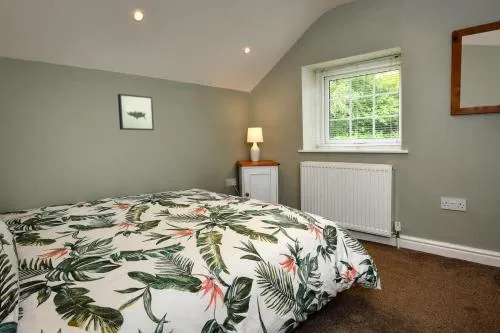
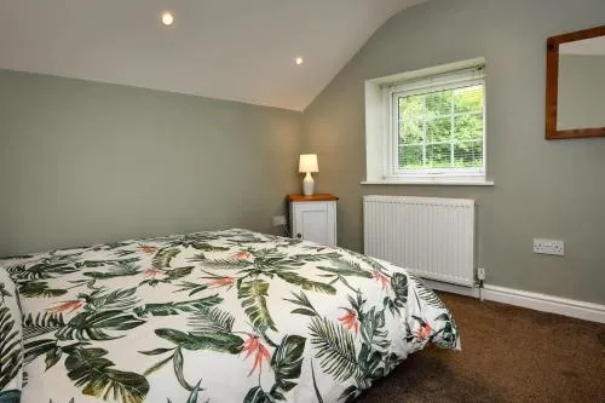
- wall art [117,93,155,131]
